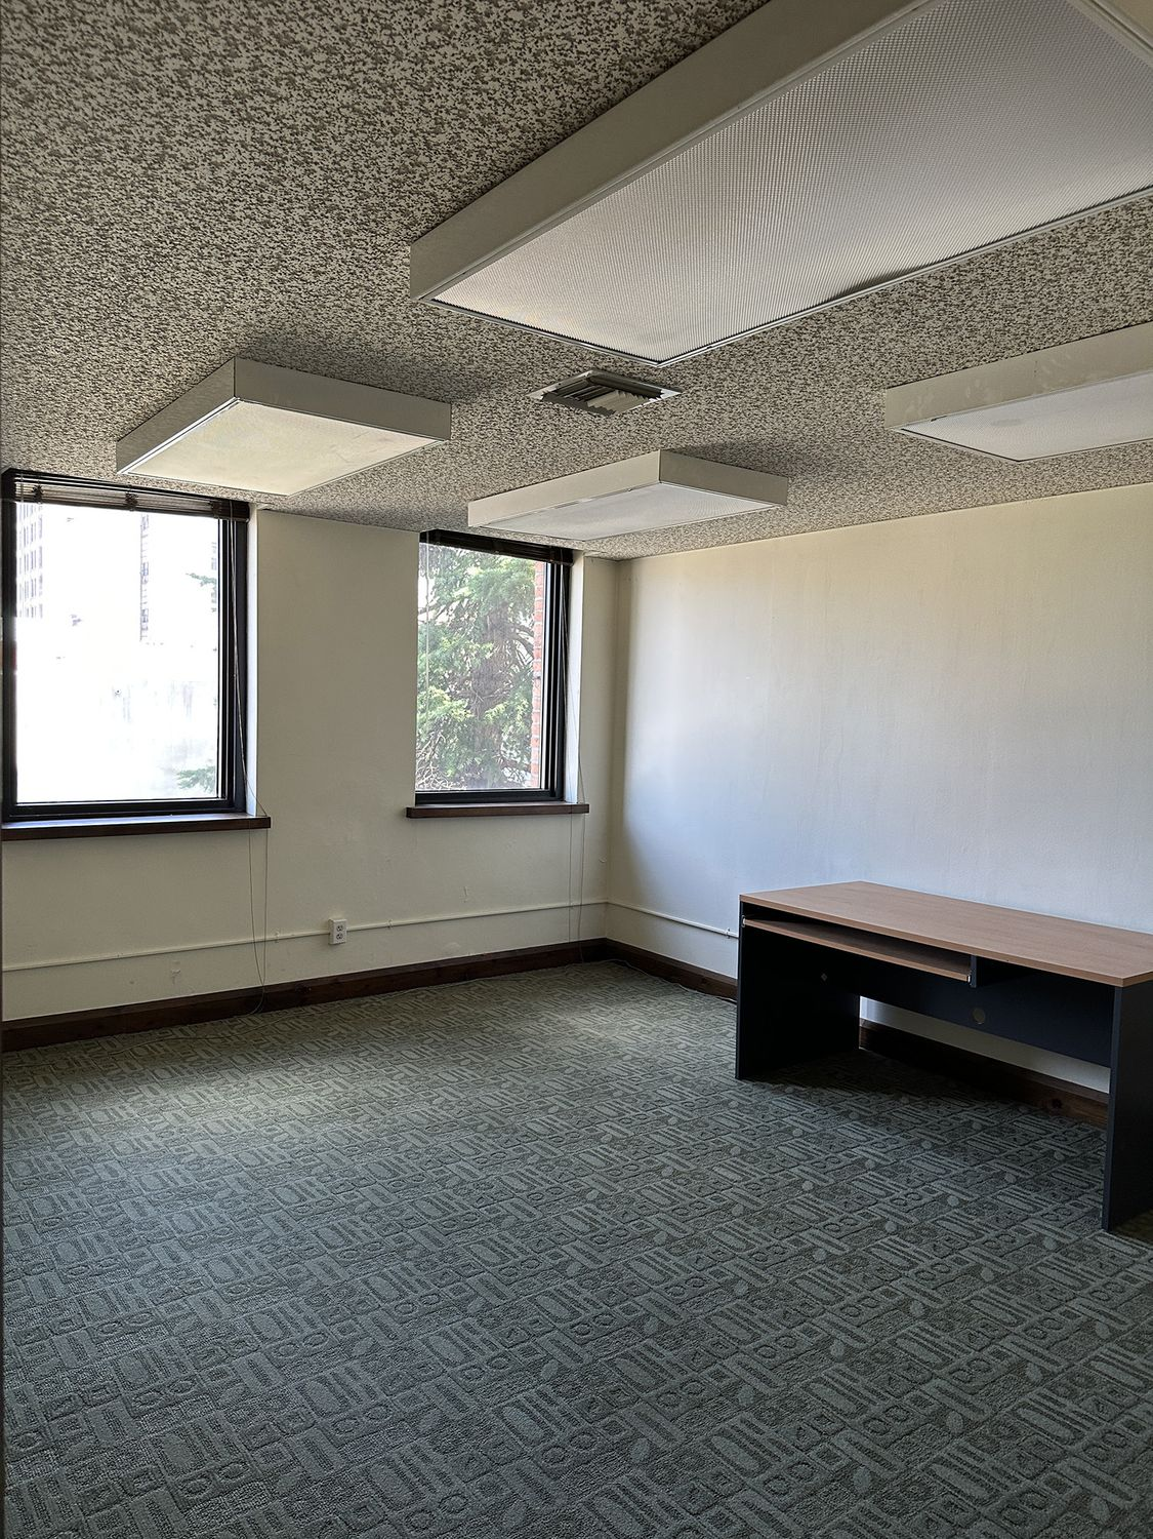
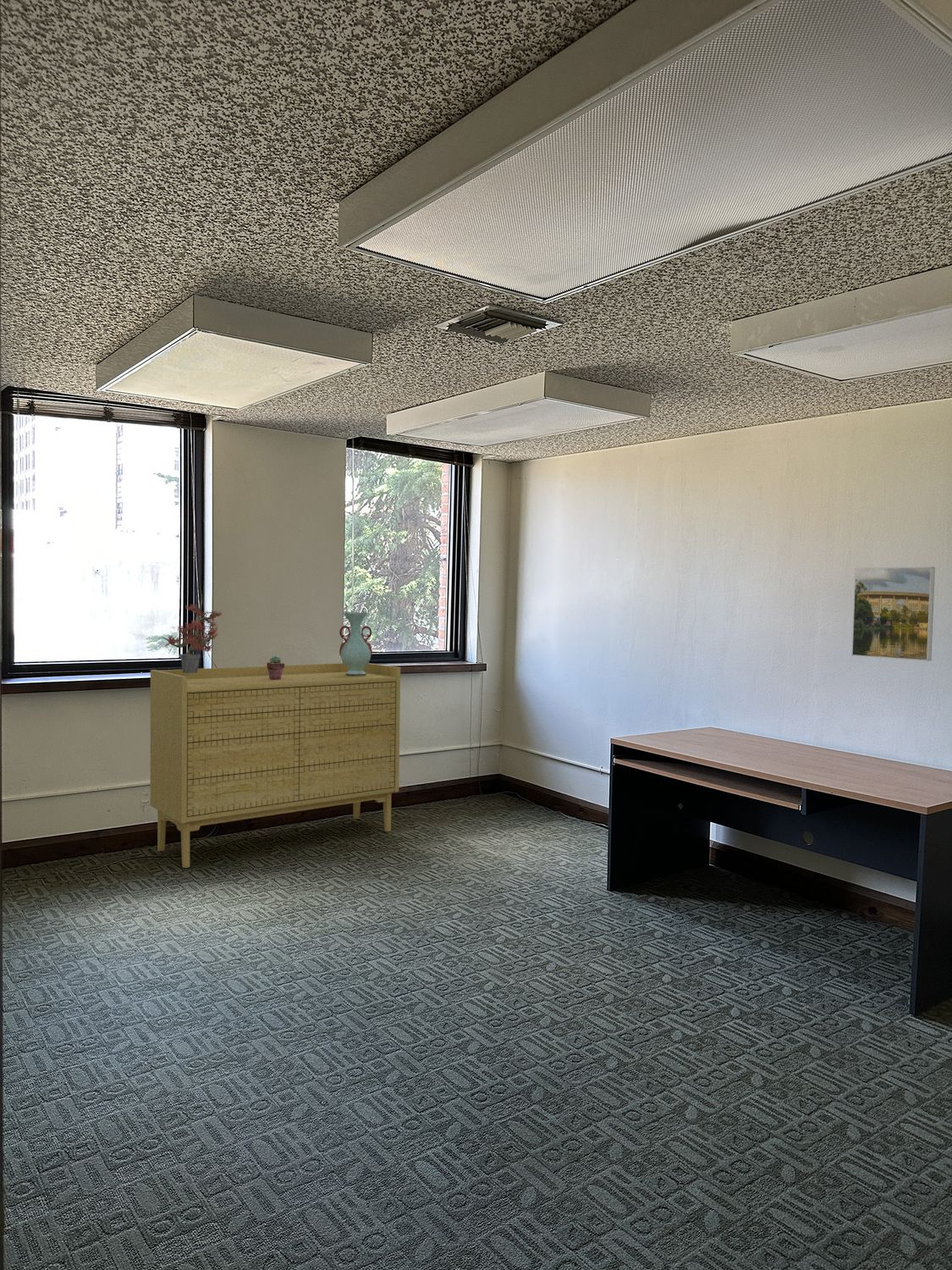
+ decorative vase [338,610,373,676]
+ potted succulent [266,655,286,680]
+ sideboard [150,662,401,869]
+ potted plant [158,589,223,673]
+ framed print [850,566,936,662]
